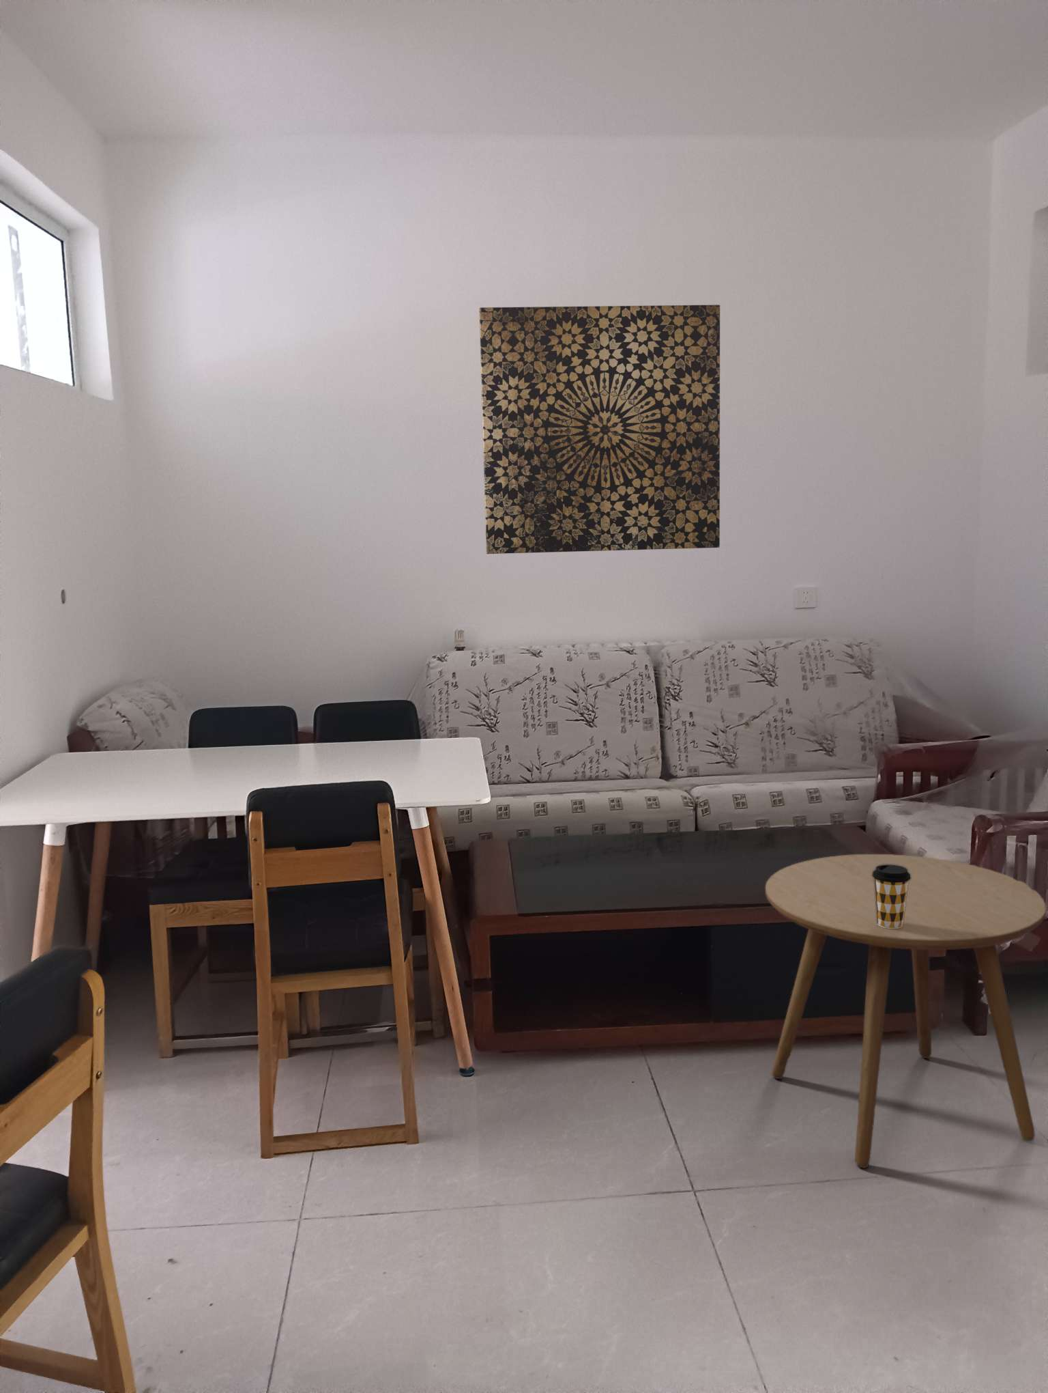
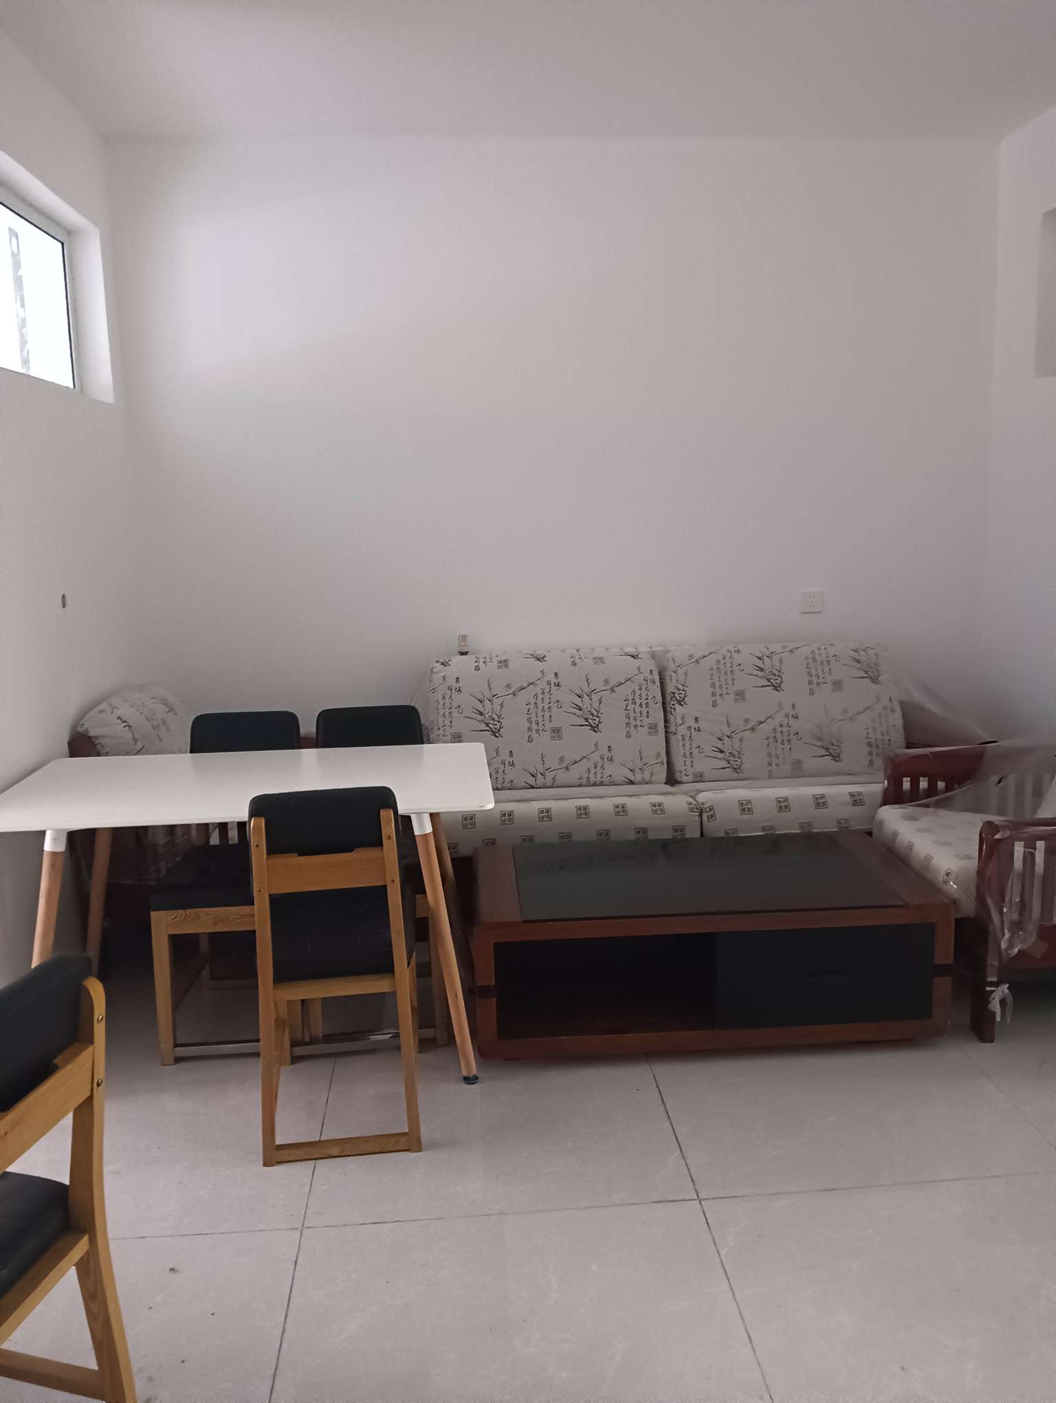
- side table [765,853,1047,1169]
- wall art [478,304,721,555]
- coffee cup [872,864,910,928]
